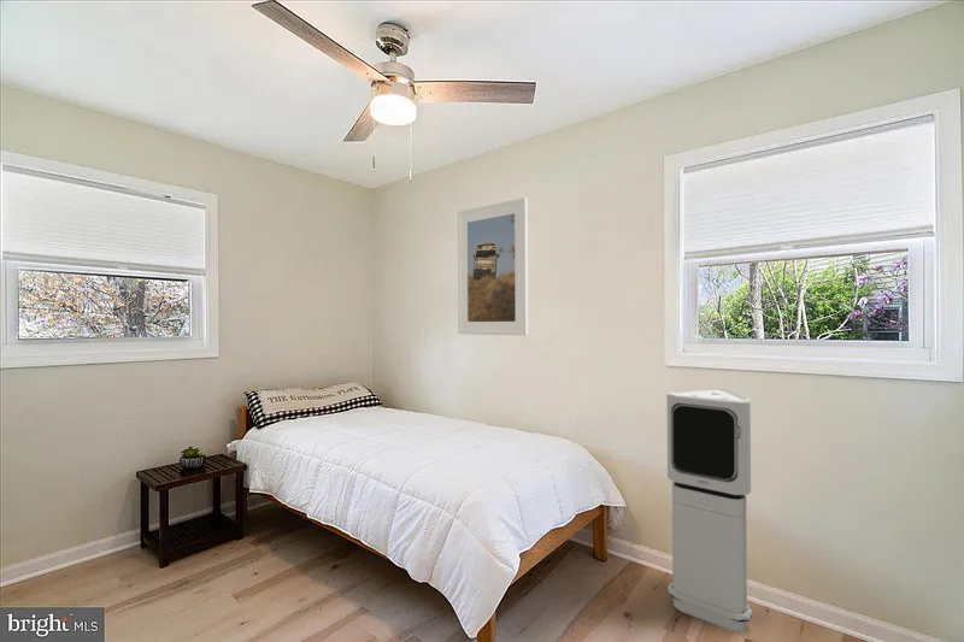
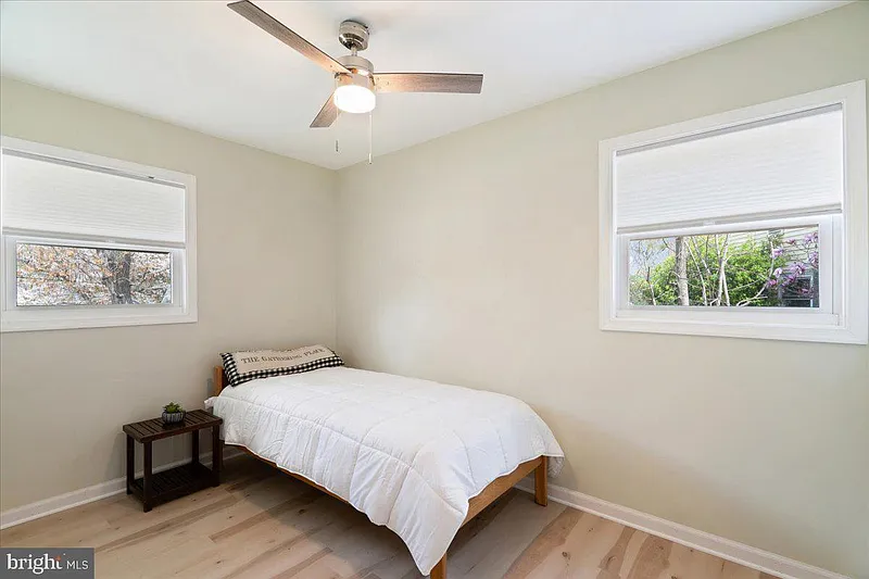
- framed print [457,196,529,336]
- air purifier [666,387,753,634]
